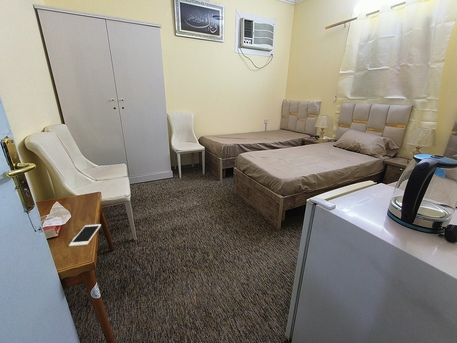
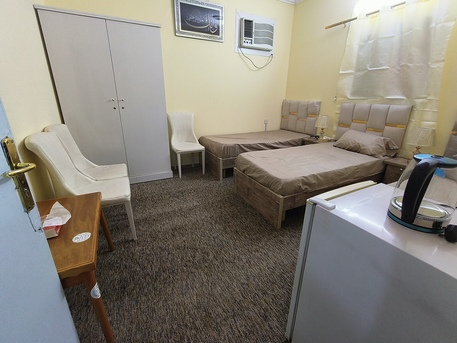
- cell phone [68,223,102,247]
